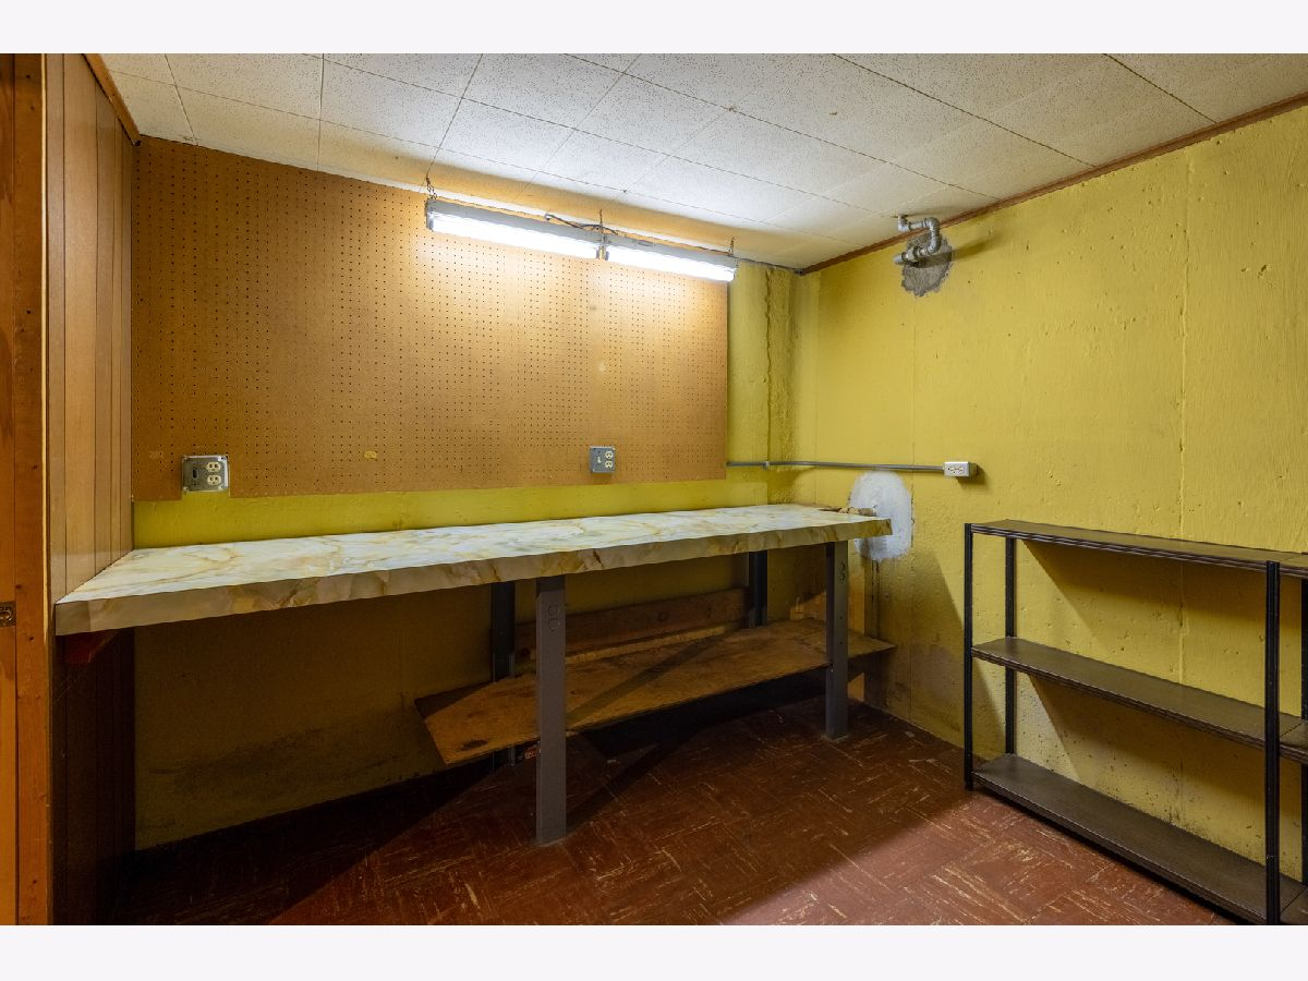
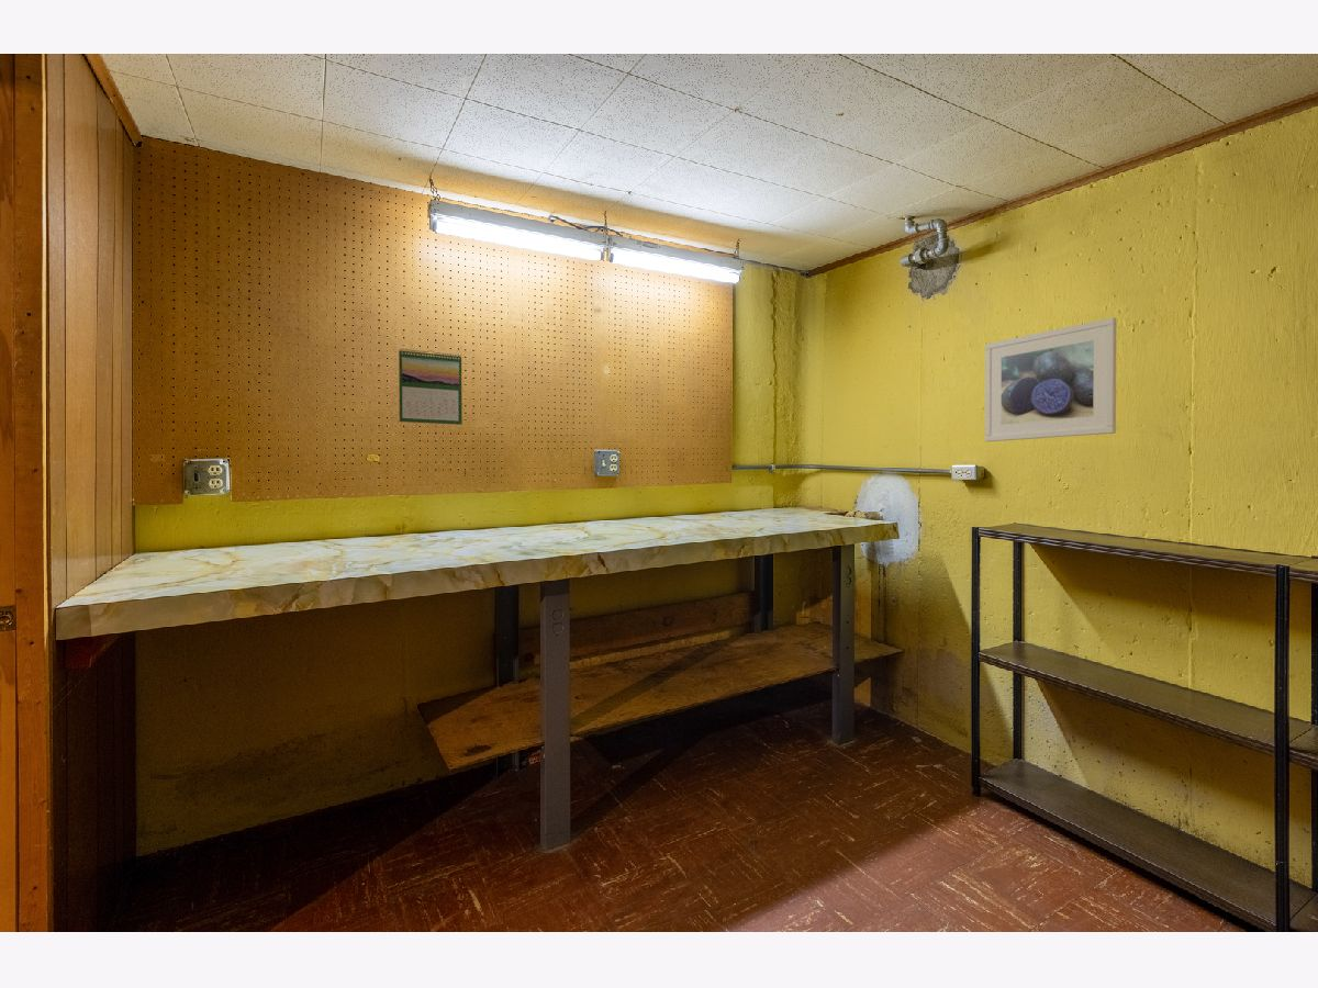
+ calendar [398,348,463,426]
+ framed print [984,316,1117,442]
